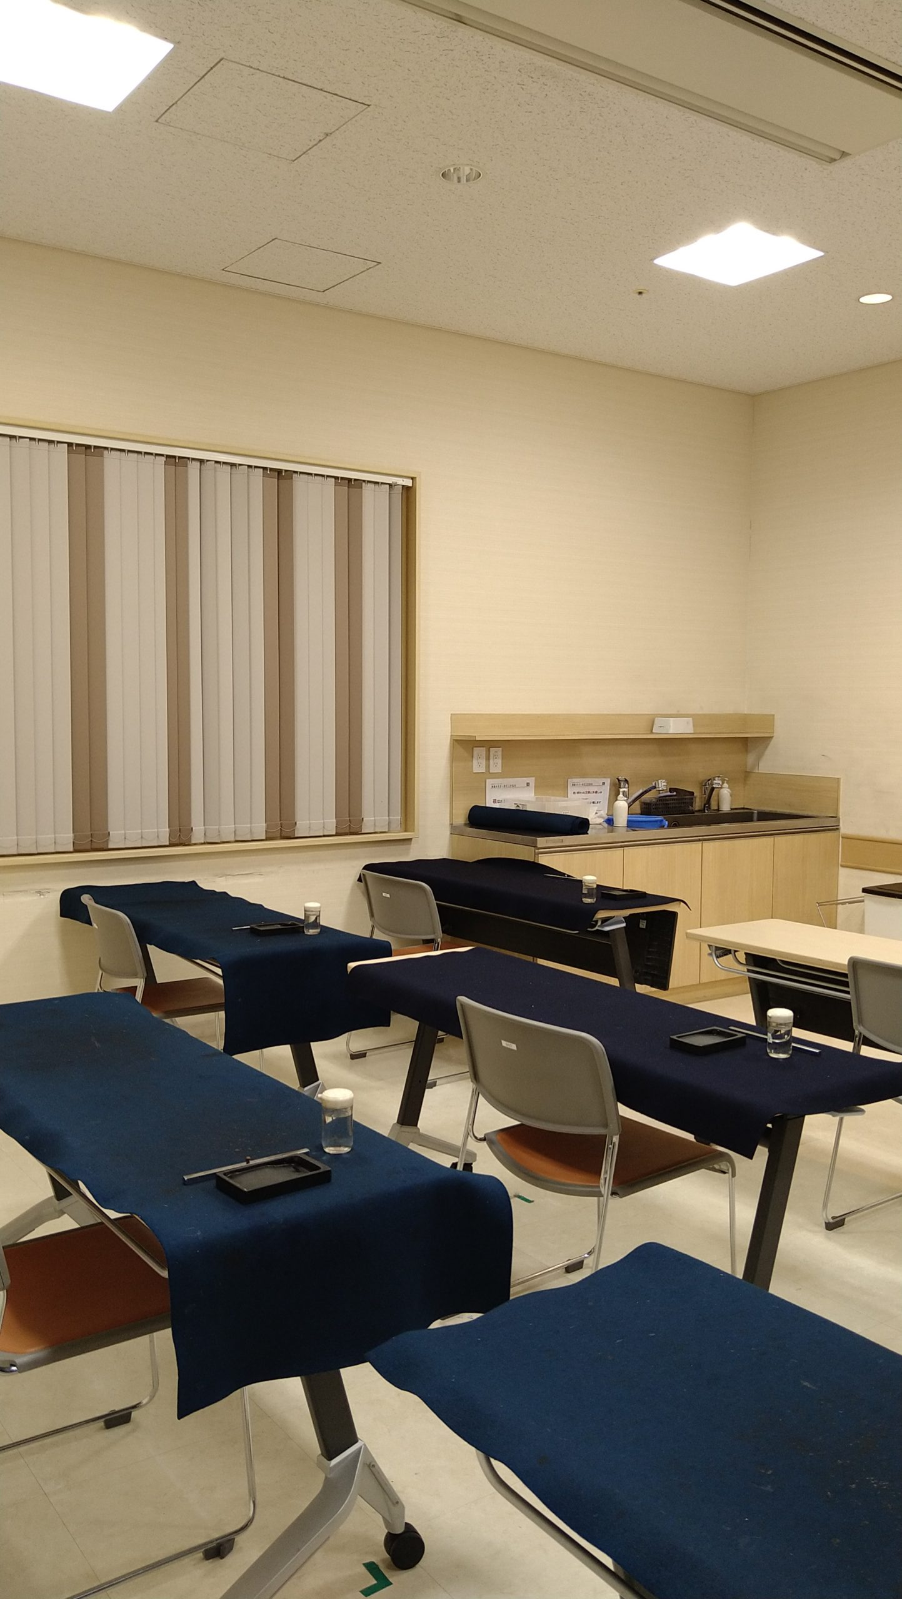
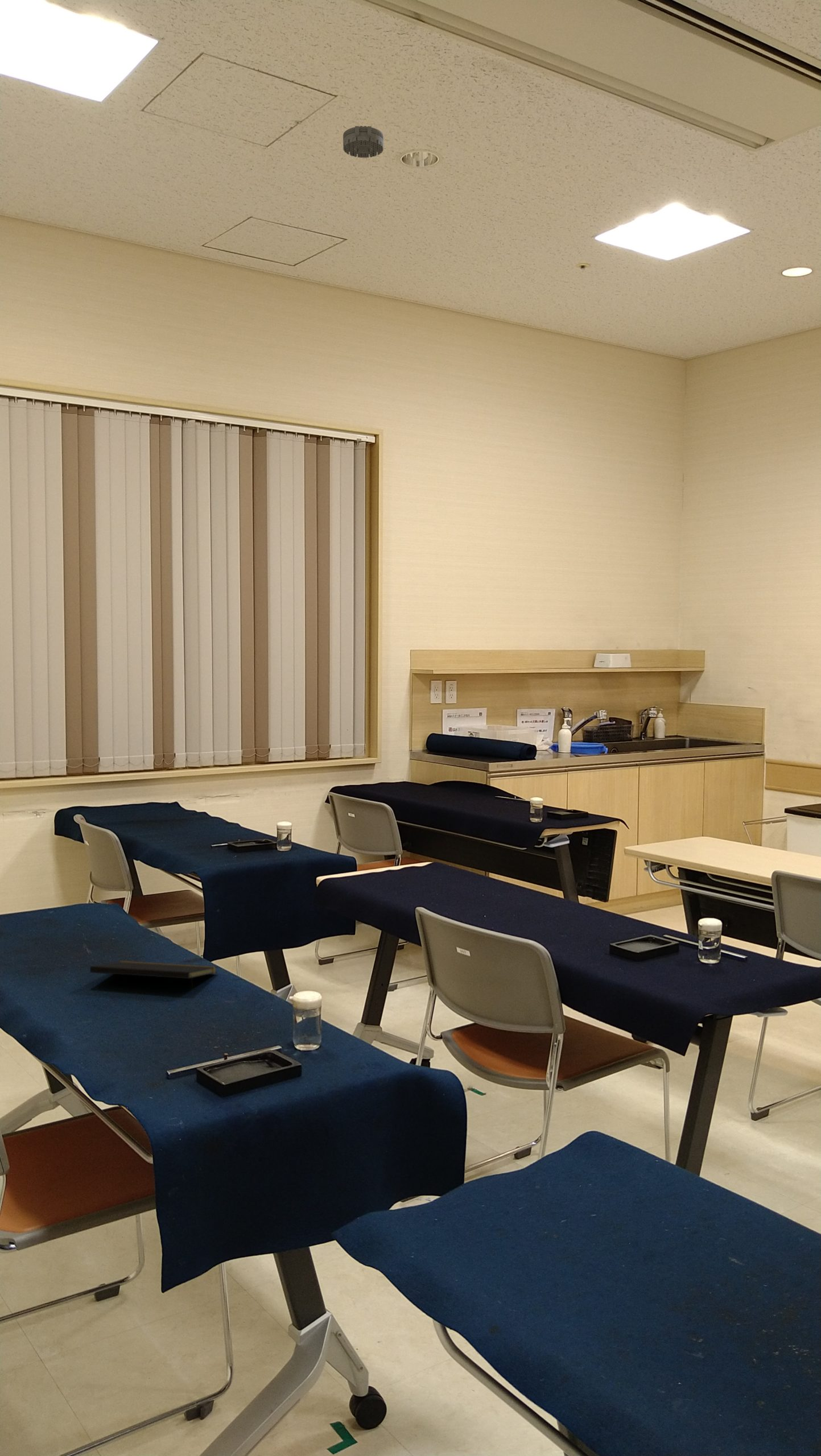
+ notepad [89,961,217,994]
+ smoke detector [343,125,384,158]
